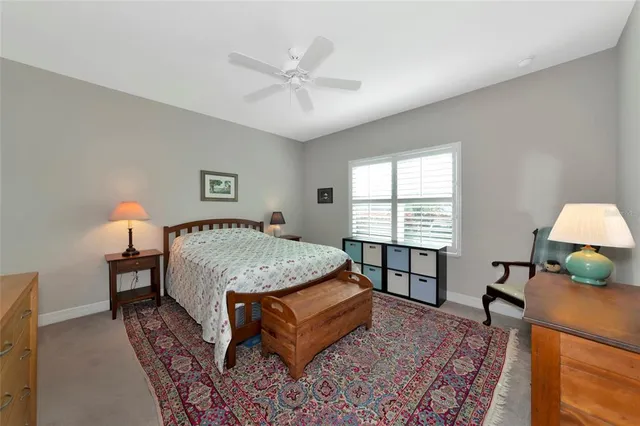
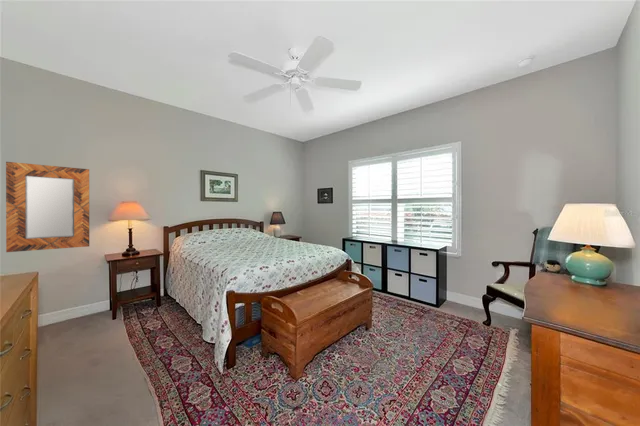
+ home mirror [5,161,90,253]
